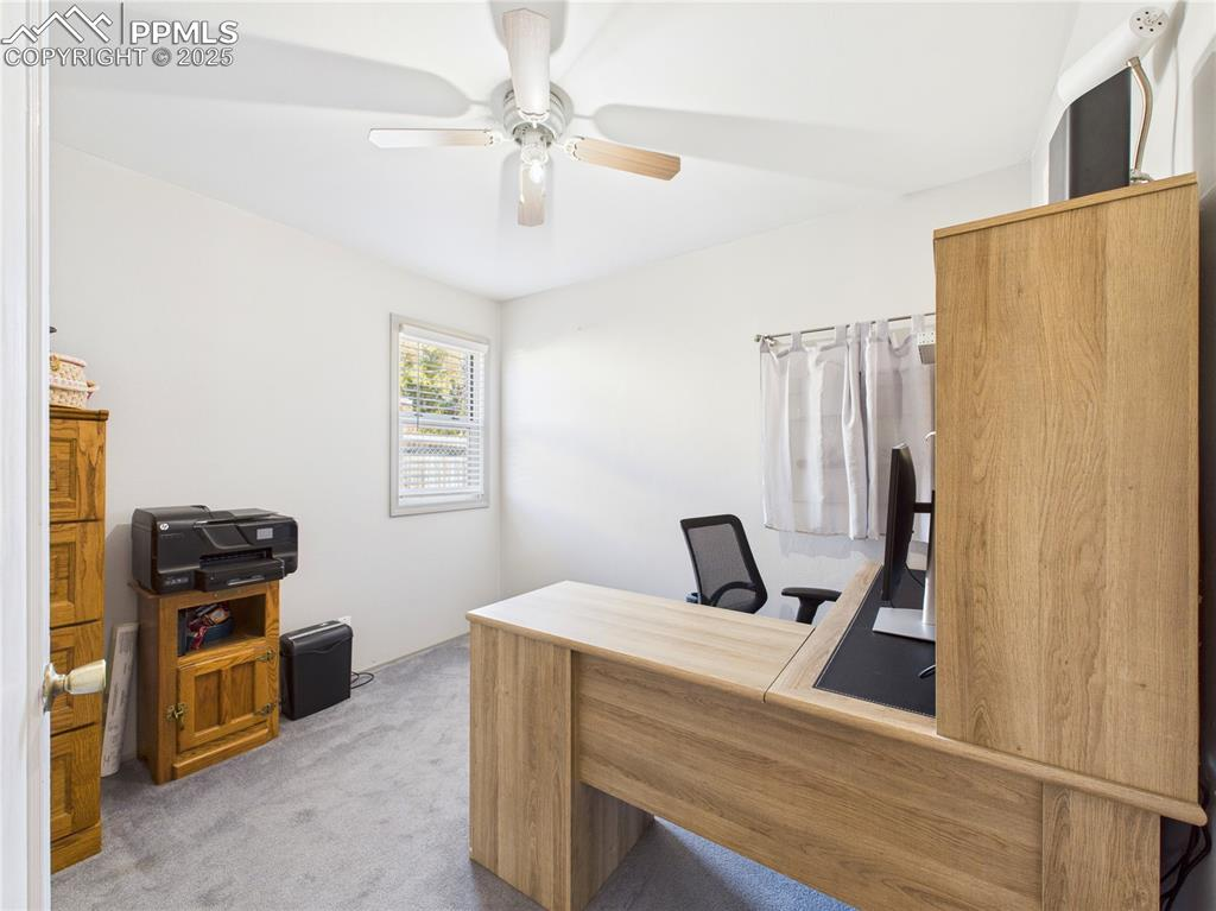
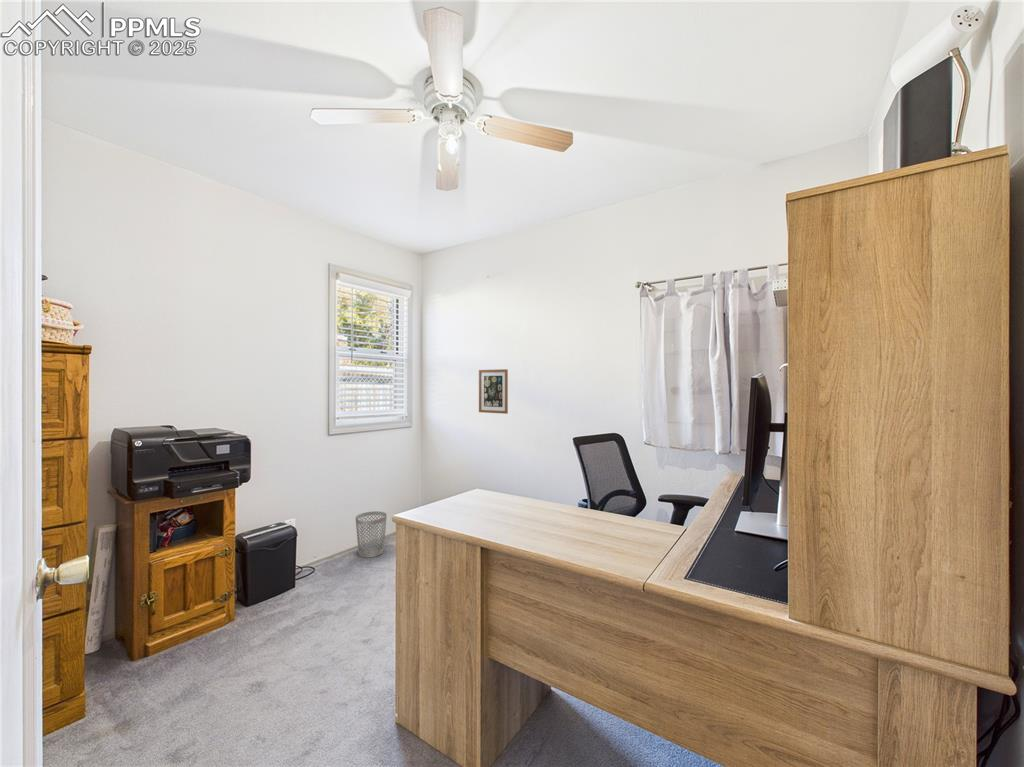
+ wall art [478,368,509,415]
+ wastebasket [354,510,388,558]
